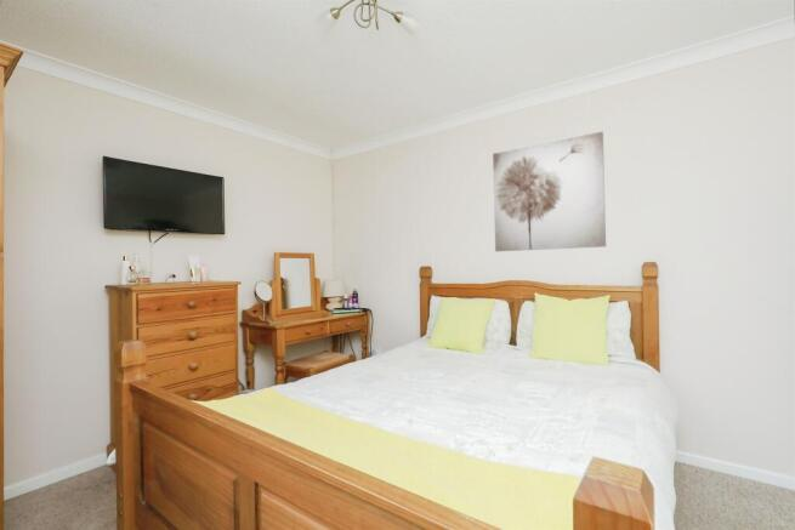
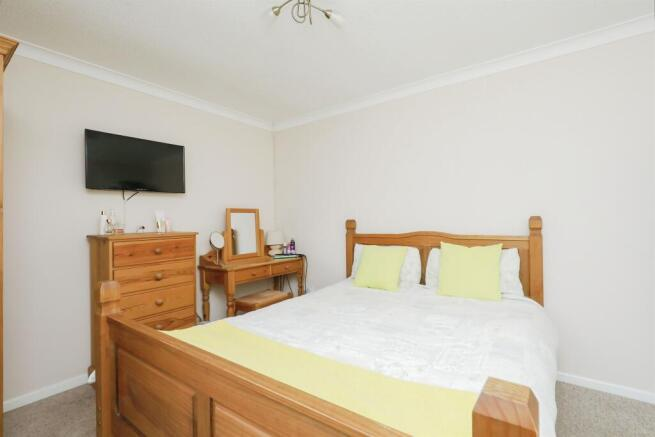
- wall art [492,131,607,252]
